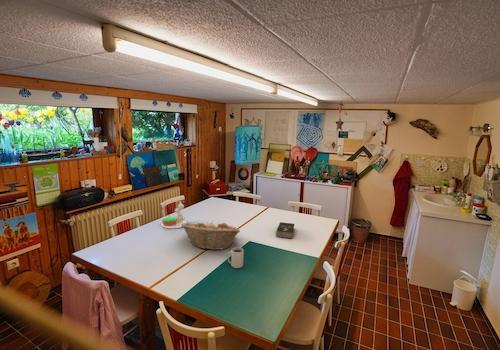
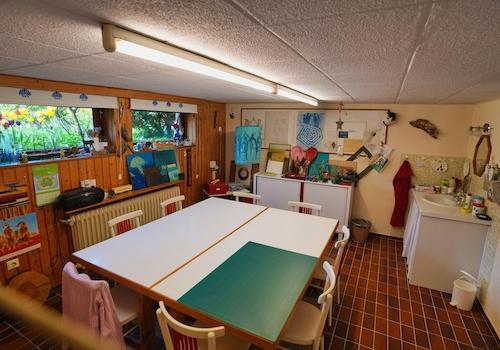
- succulent plant [160,200,188,229]
- book [275,222,295,239]
- mug [227,247,245,269]
- fruit basket [181,220,241,251]
